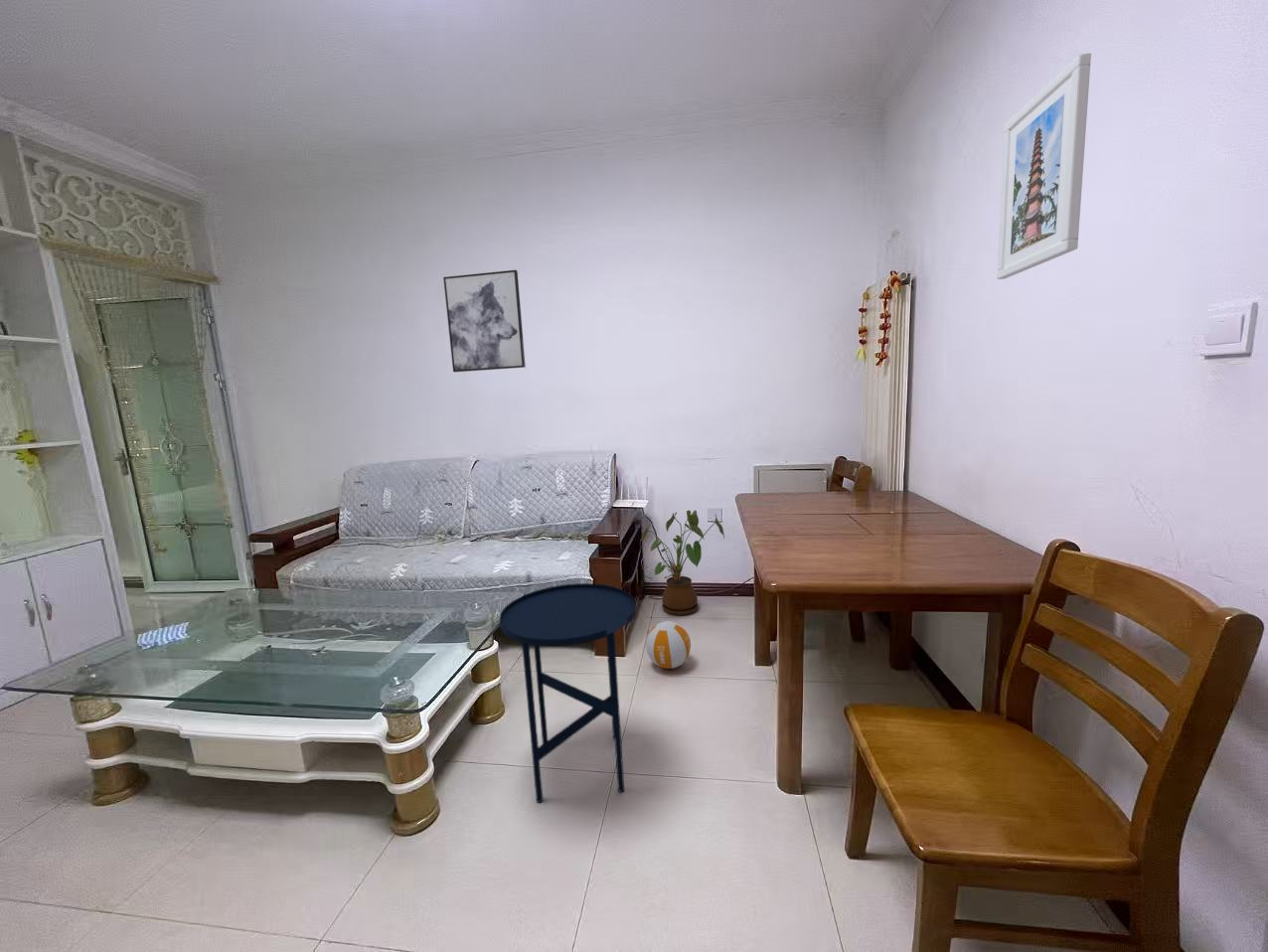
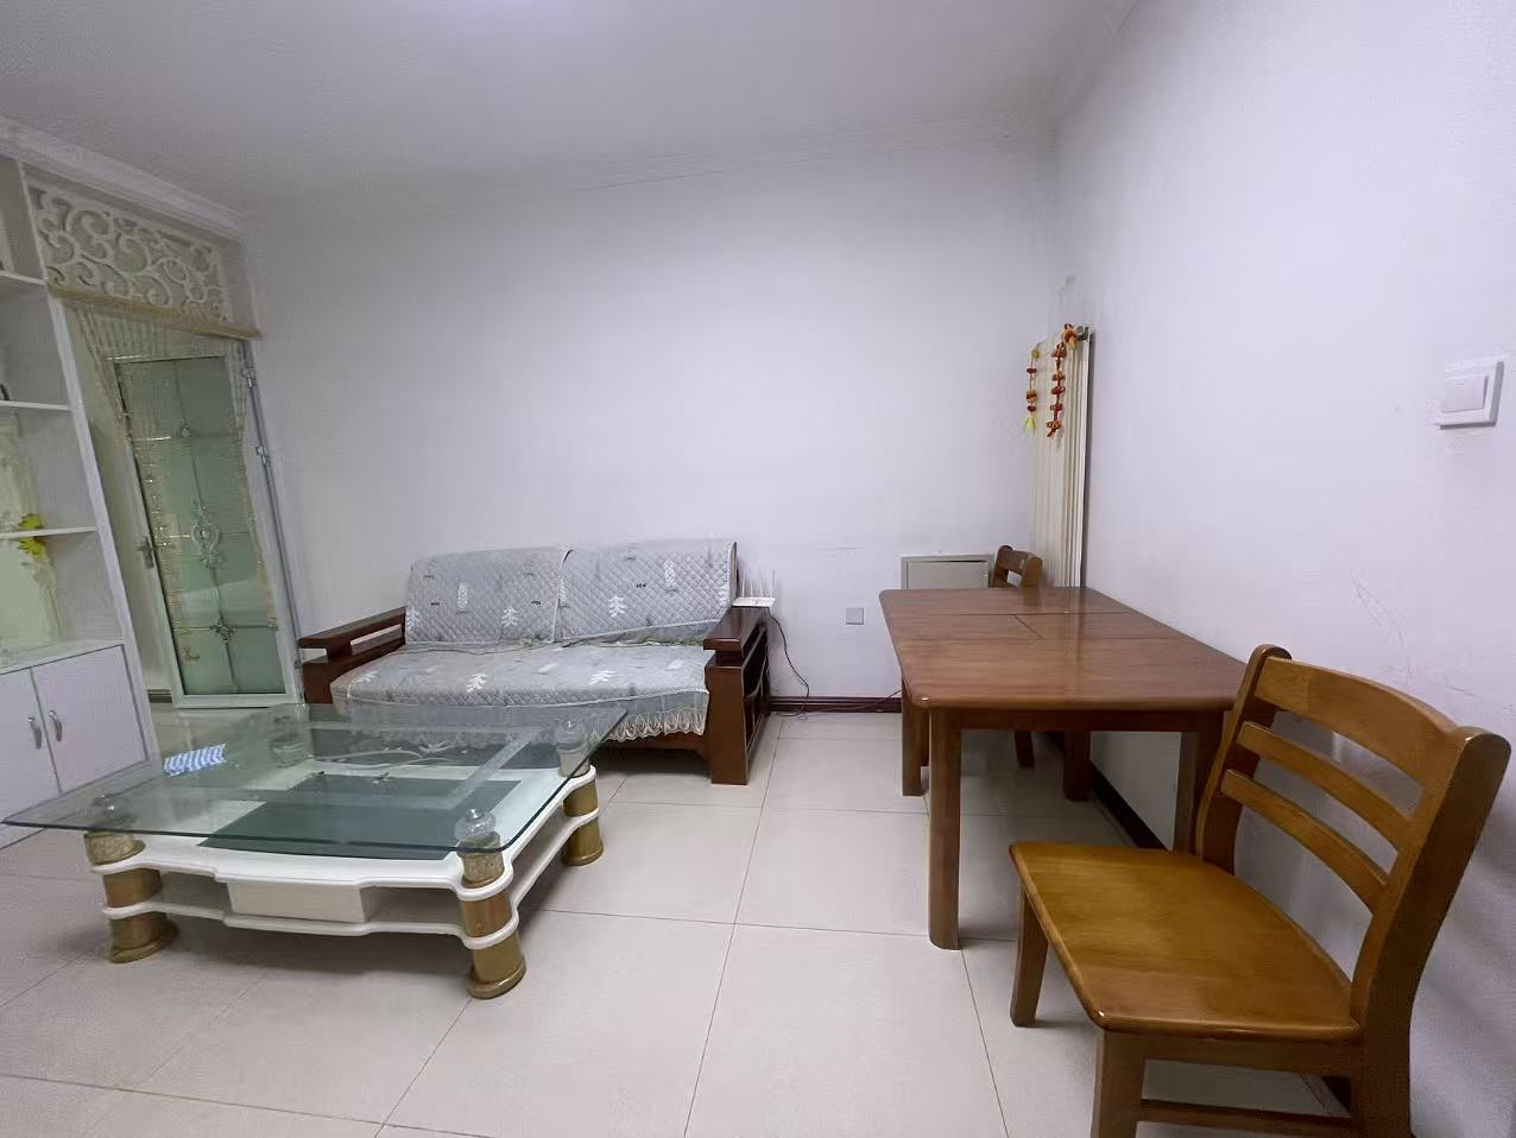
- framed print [996,52,1092,280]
- wall art [442,269,527,374]
- house plant [641,509,725,616]
- volleyball [645,620,692,670]
- side table [499,582,637,804]
